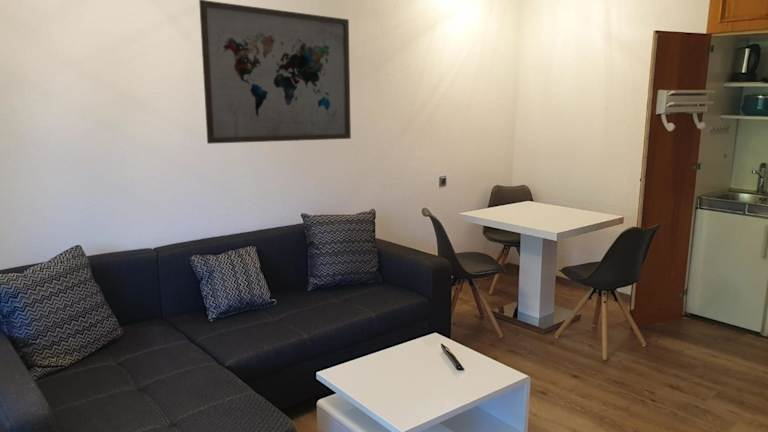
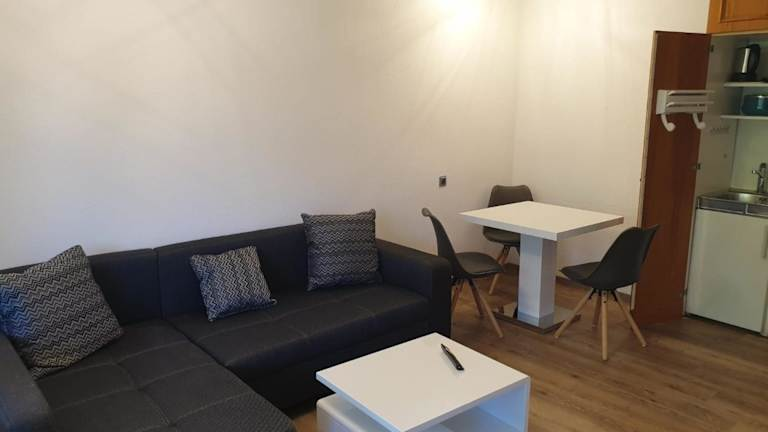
- wall art [198,0,352,145]
